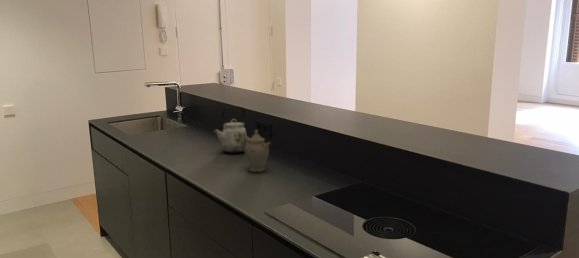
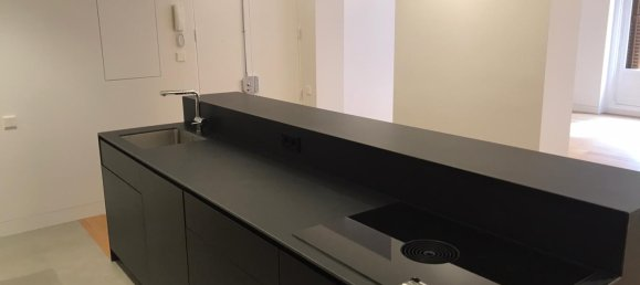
- chinaware [243,129,272,173]
- kettle [212,105,248,154]
